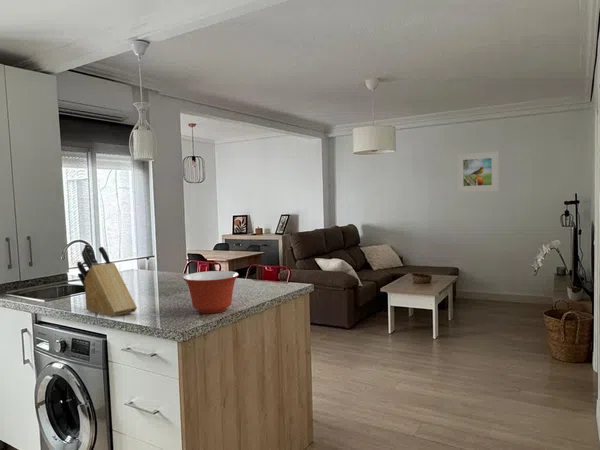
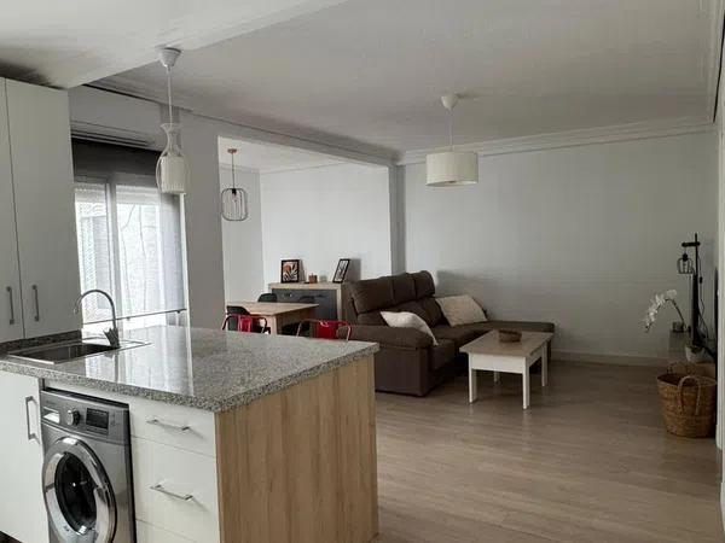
- mixing bowl [182,270,240,314]
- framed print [456,150,500,193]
- knife block [76,243,138,318]
